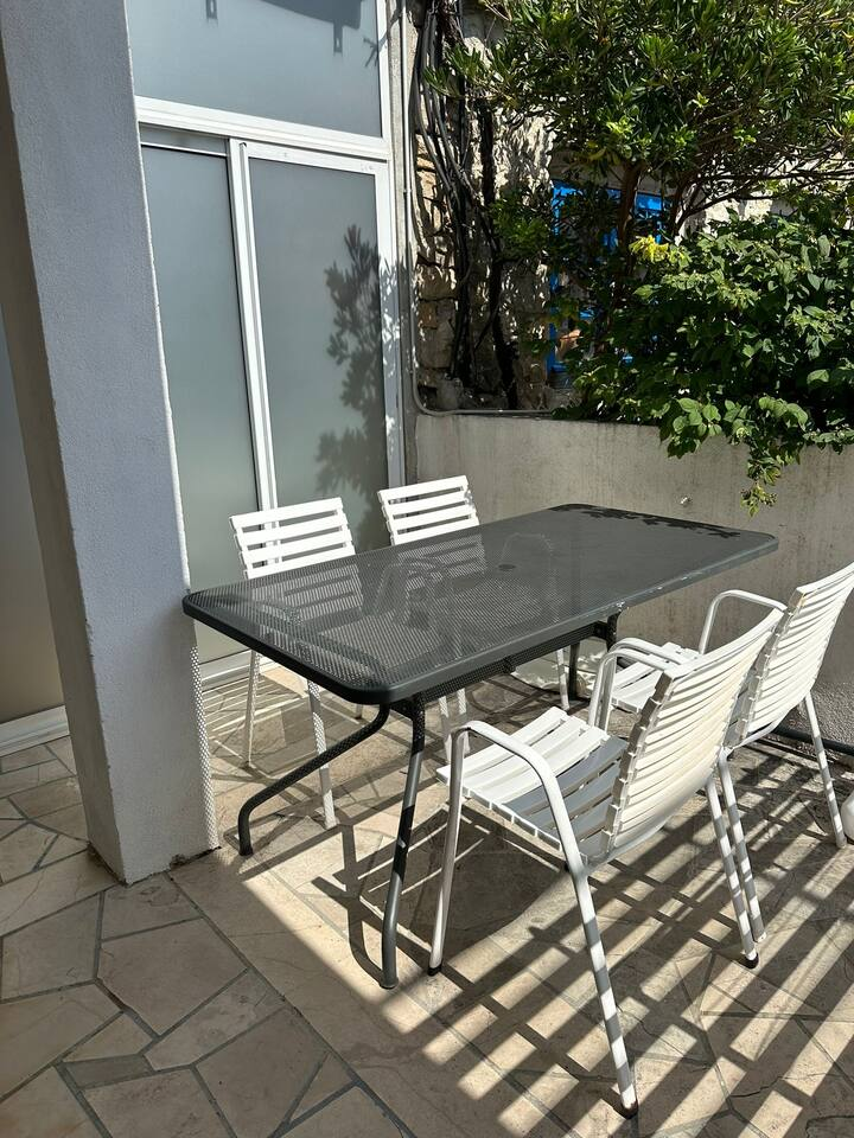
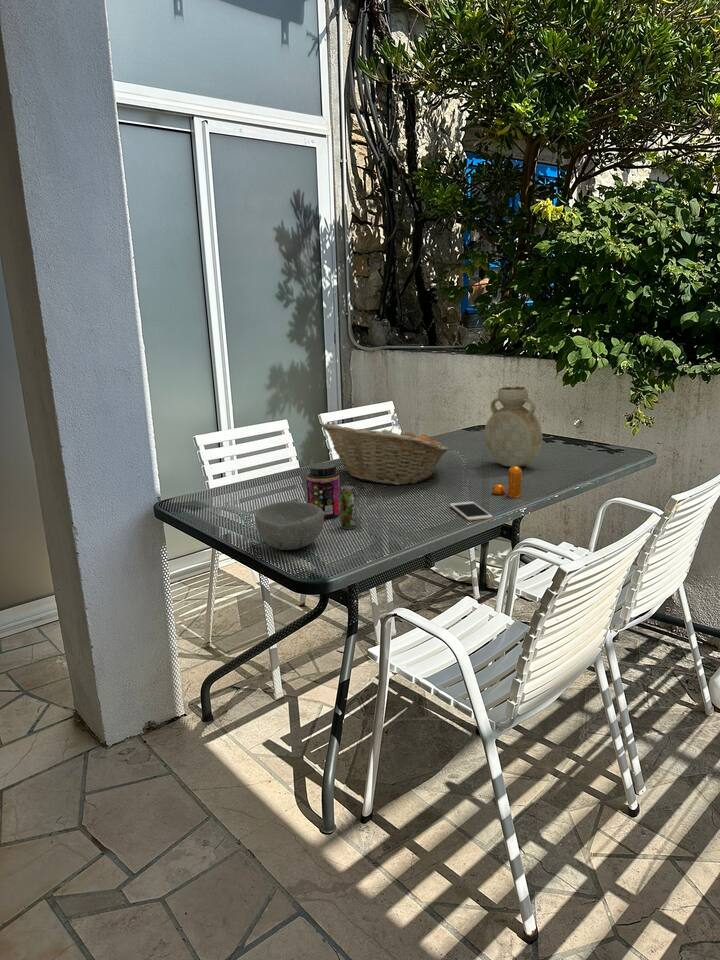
+ pepper shaker [491,466,523,498]
+ bowl [254,501,325,551]
+ fruit basket [321,422,449,486]
+ jar [306,462,341,520]
+ vase [483,385,543,468]
+ cell phone [449,501,494,522]
+ beverage can [339,485,358,530]
